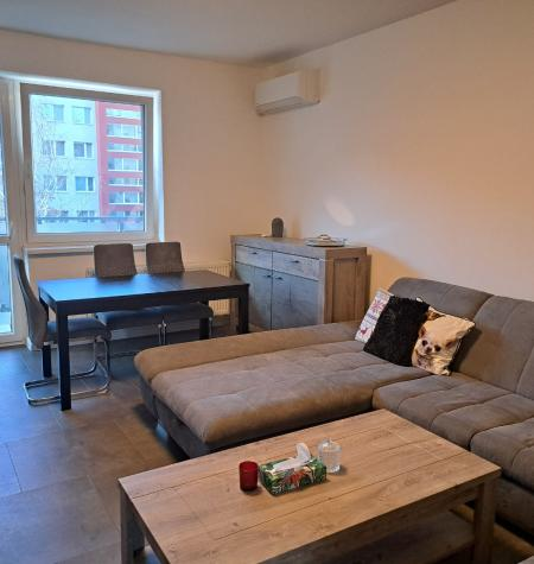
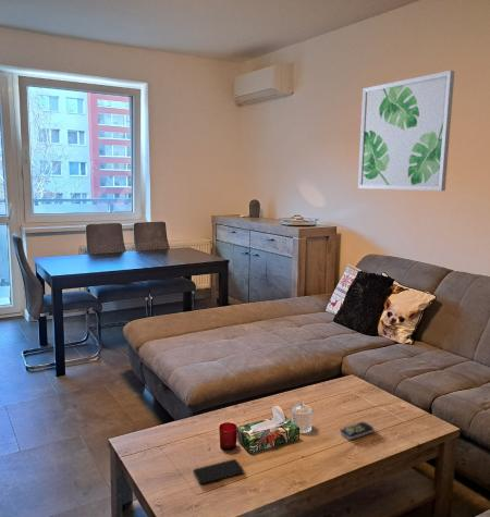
+ wall art [357,70,455,192]
+ remote control [339,421,375,441]
+ smartphone [193,458,244,485]
